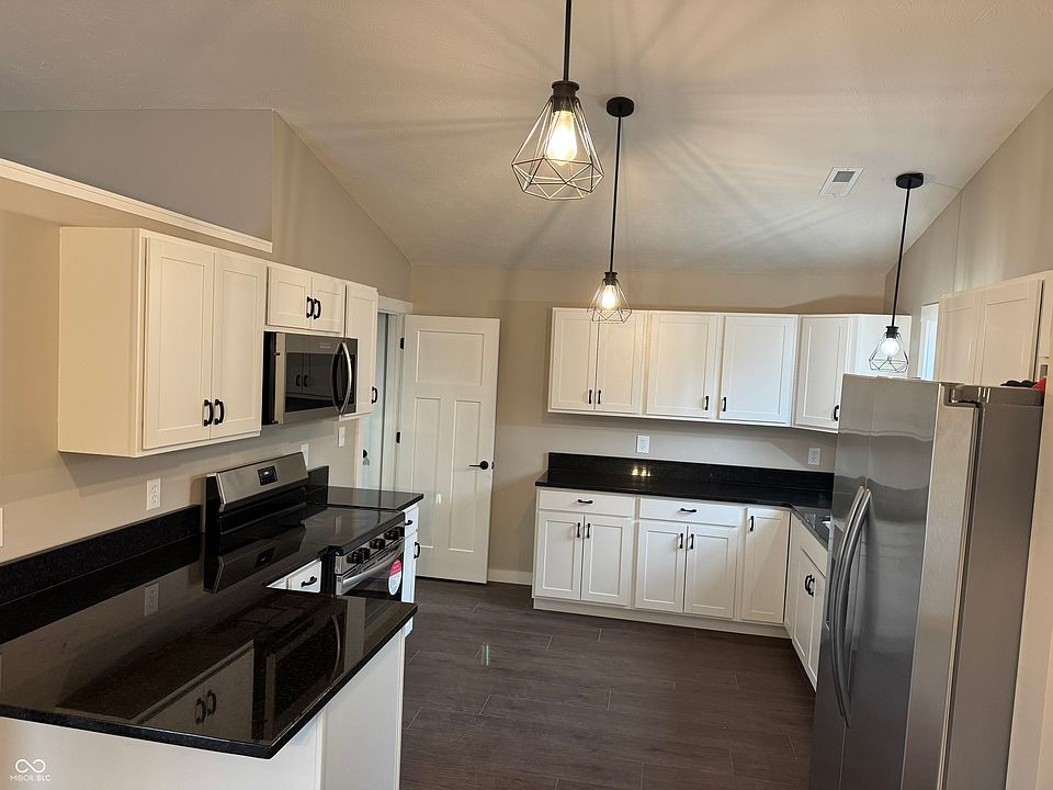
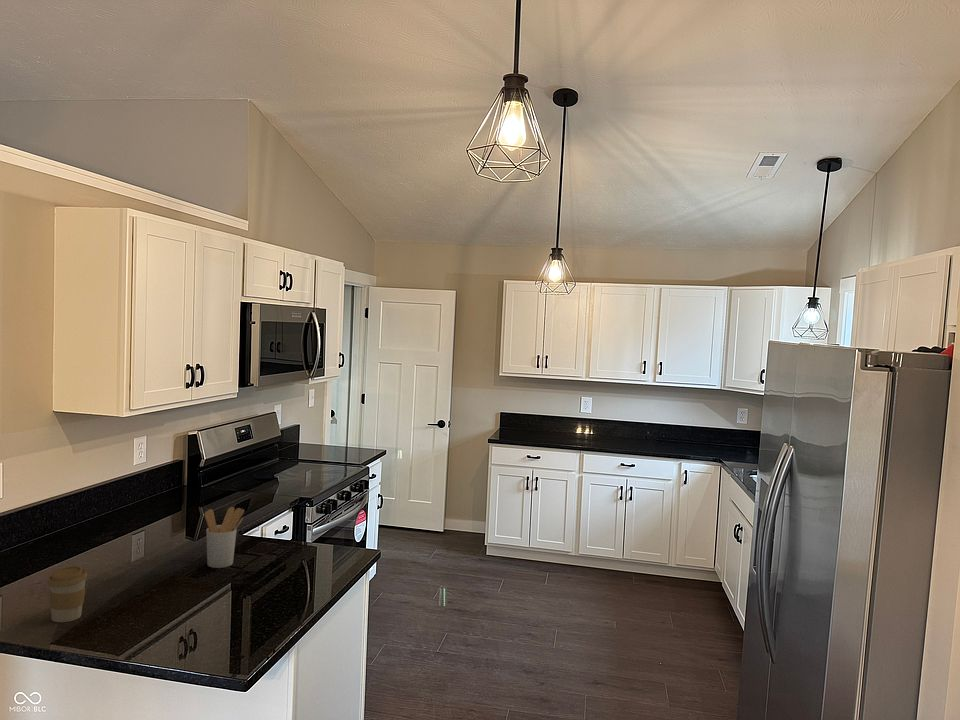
+ utensil holder [203,506,245,569]
+ coffee cup [47,565,88,623]
